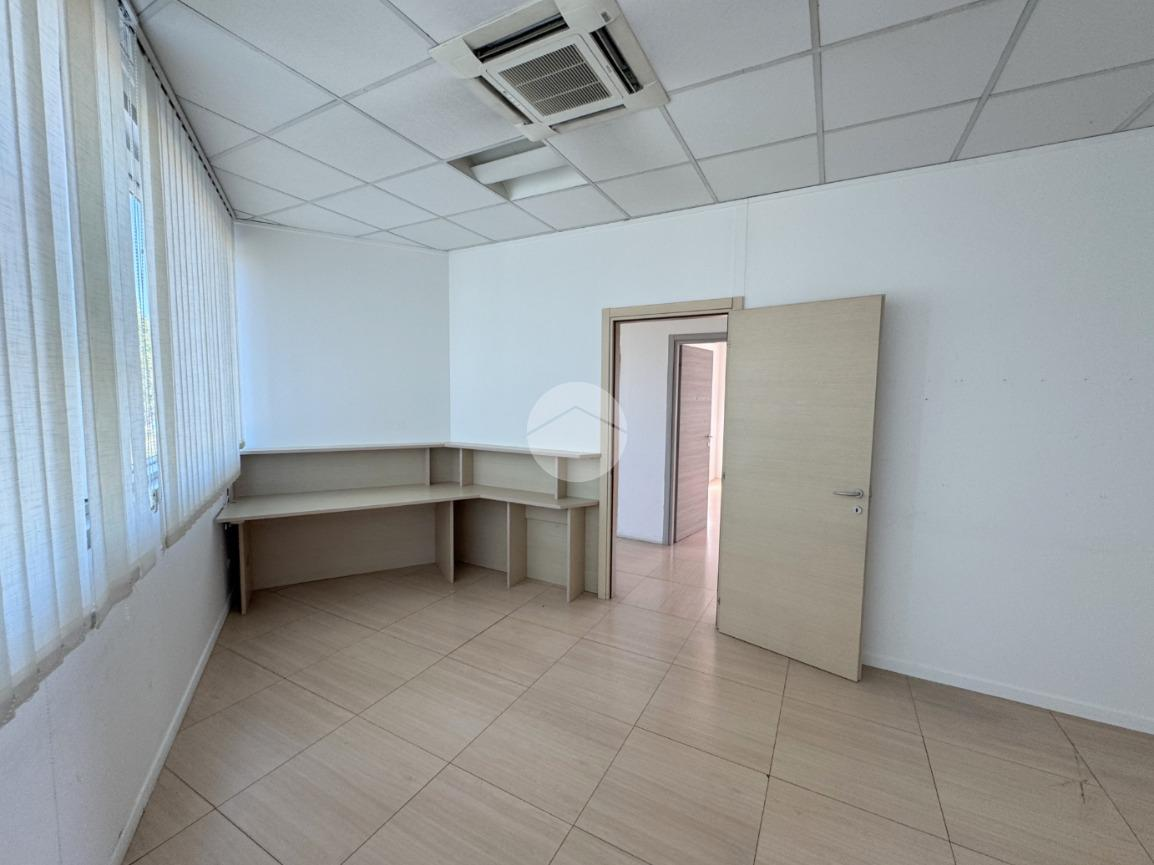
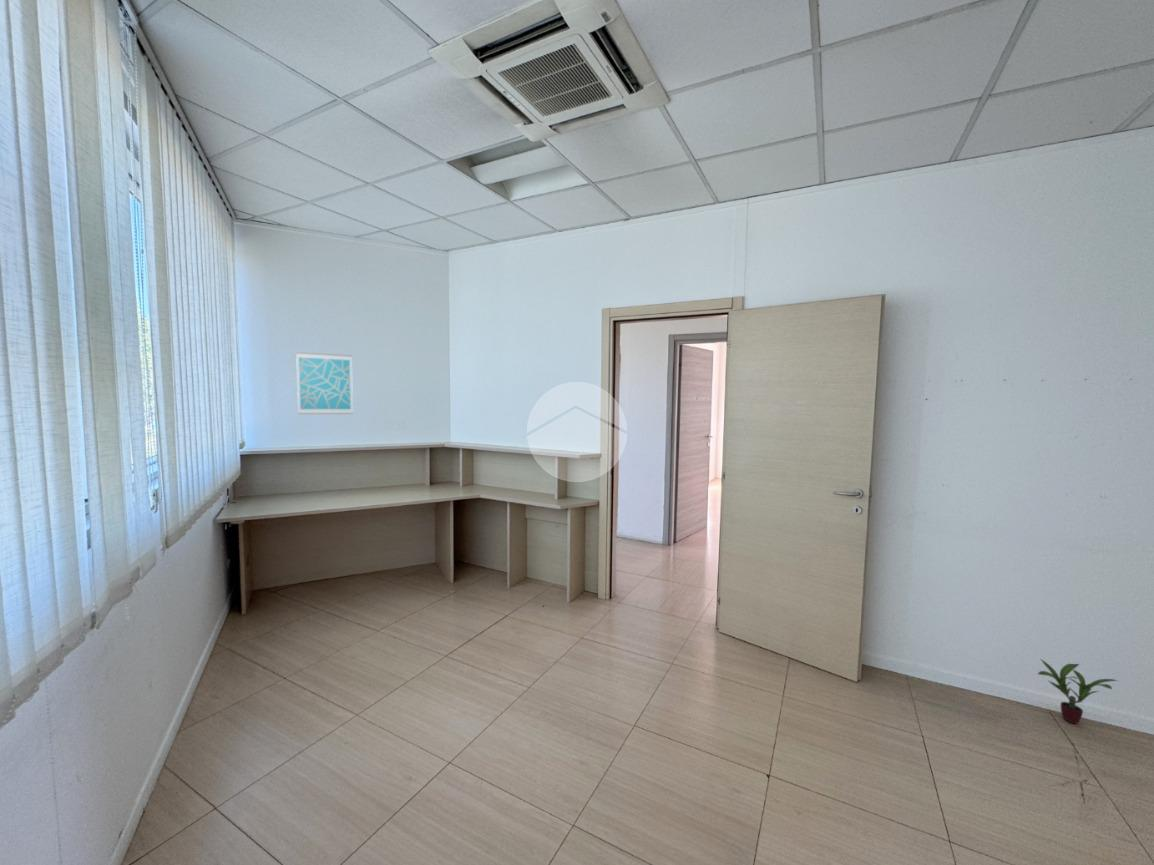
+ wall art [295,351,354,415]
+ potted plant [1037,659,1119,725]
